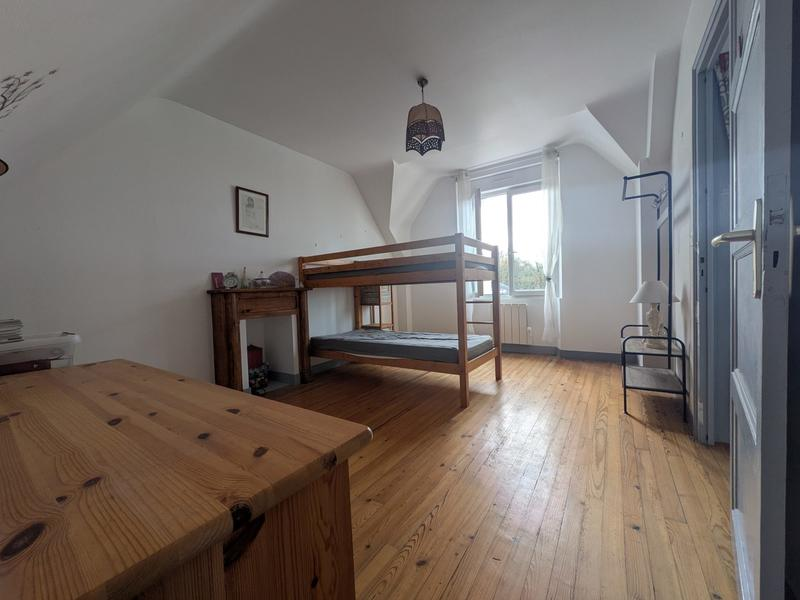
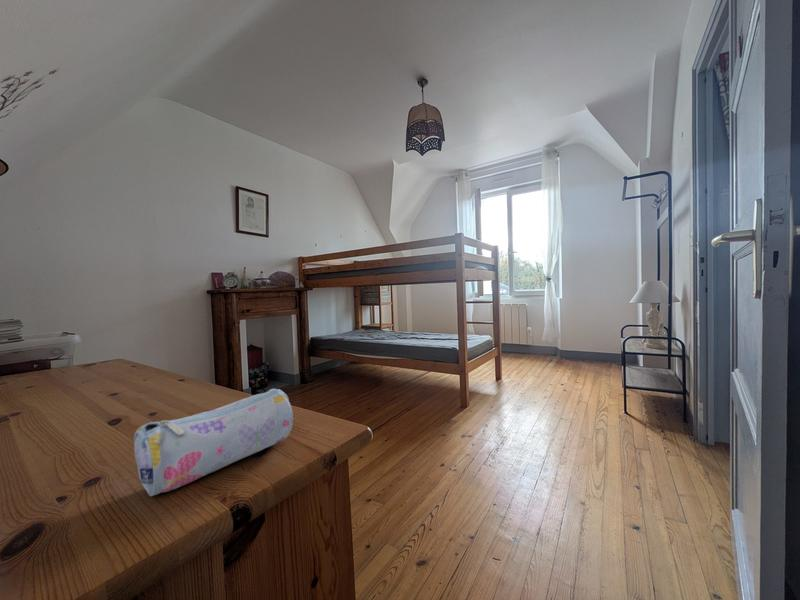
+ pencil case [133,388,294,497]
